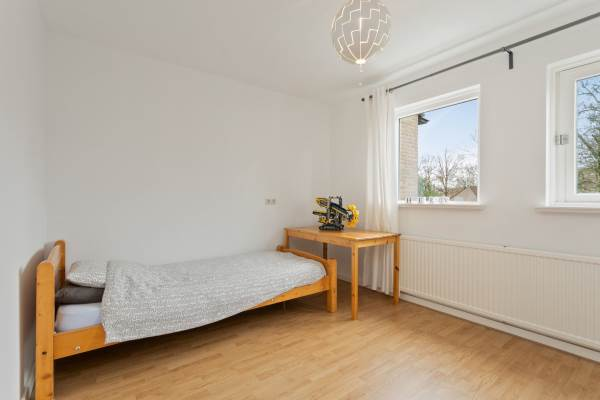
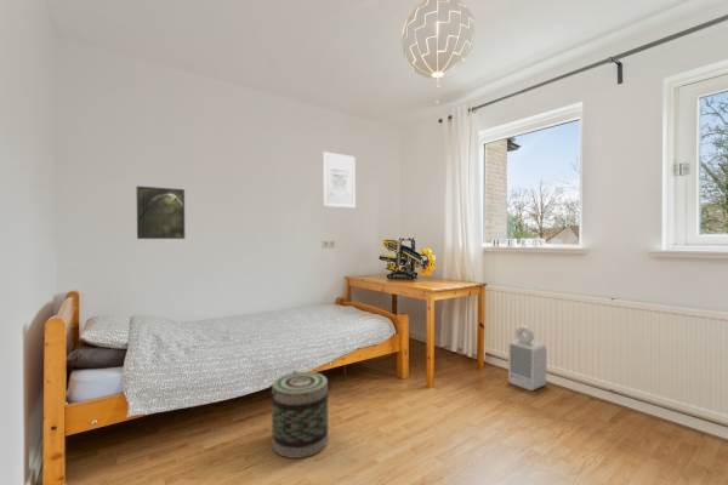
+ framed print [136,186,186,240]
+ air purifier [507,324,547,392]
+ wall art [322,150,357,209]
+ basket [268,370,332,460]
